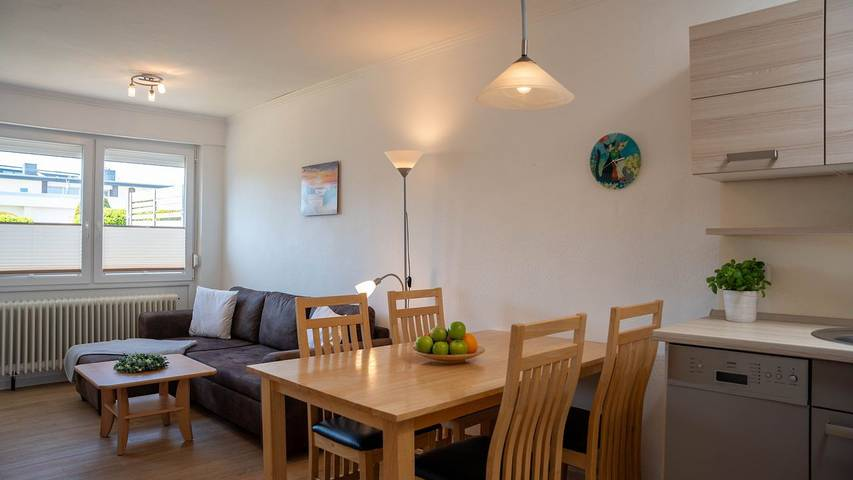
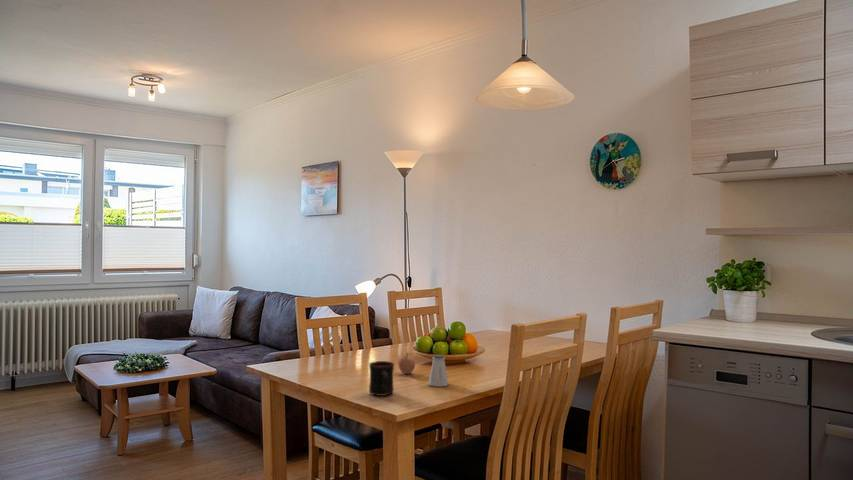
+ saltshaker [427,354,450,387]
+ fruit [397,351,416,375]
+ mug [368,360,395,397]
